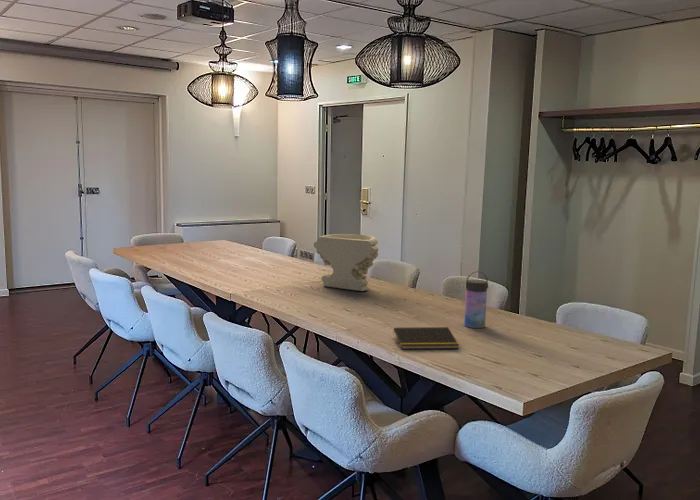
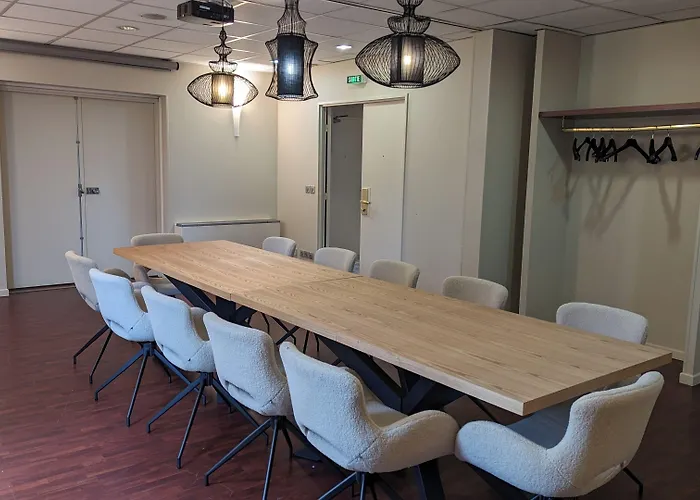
- notepad [392,326,460,350]
- decorative bowl [313,233,379,292]
- water bottle [463,270,489,329]
